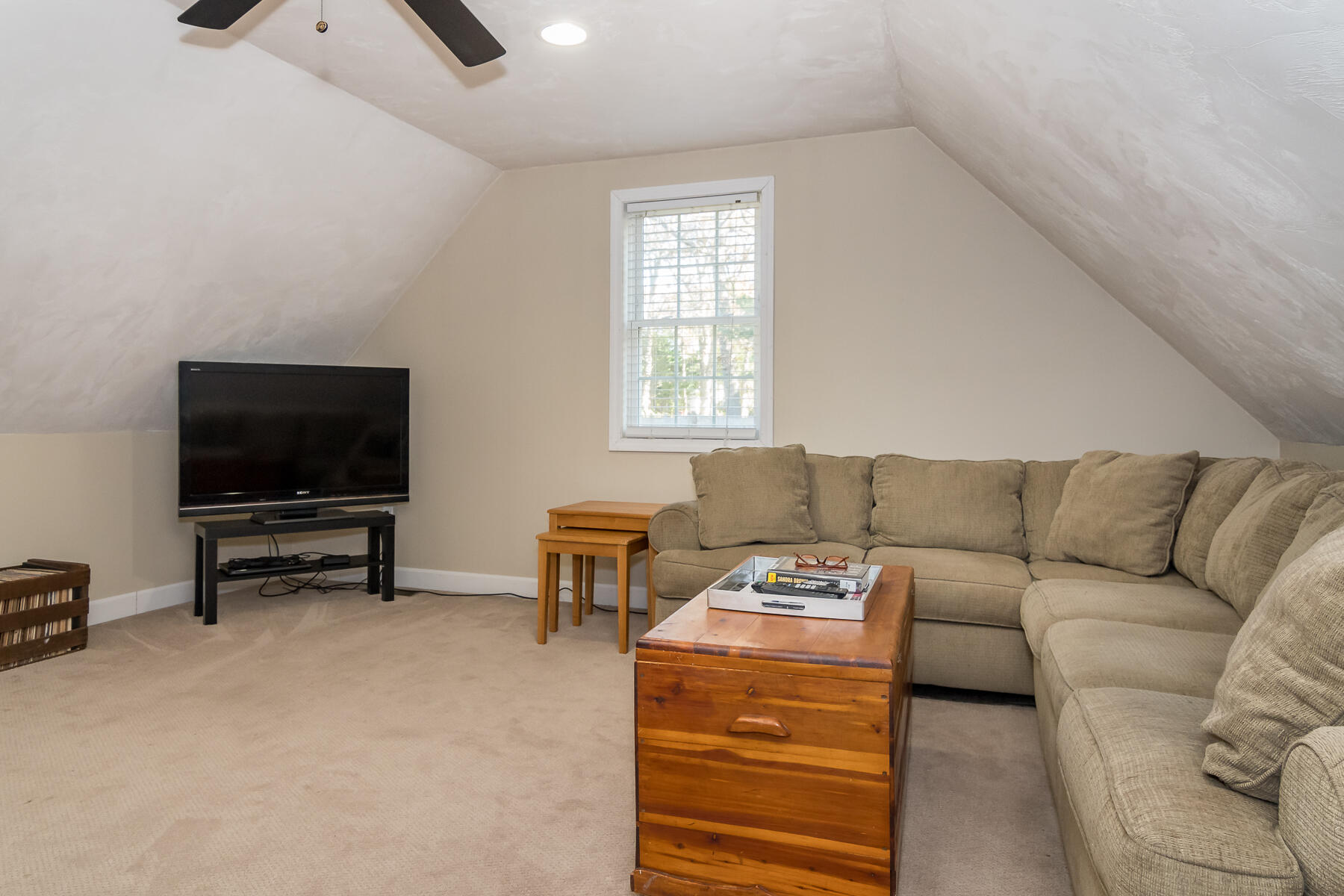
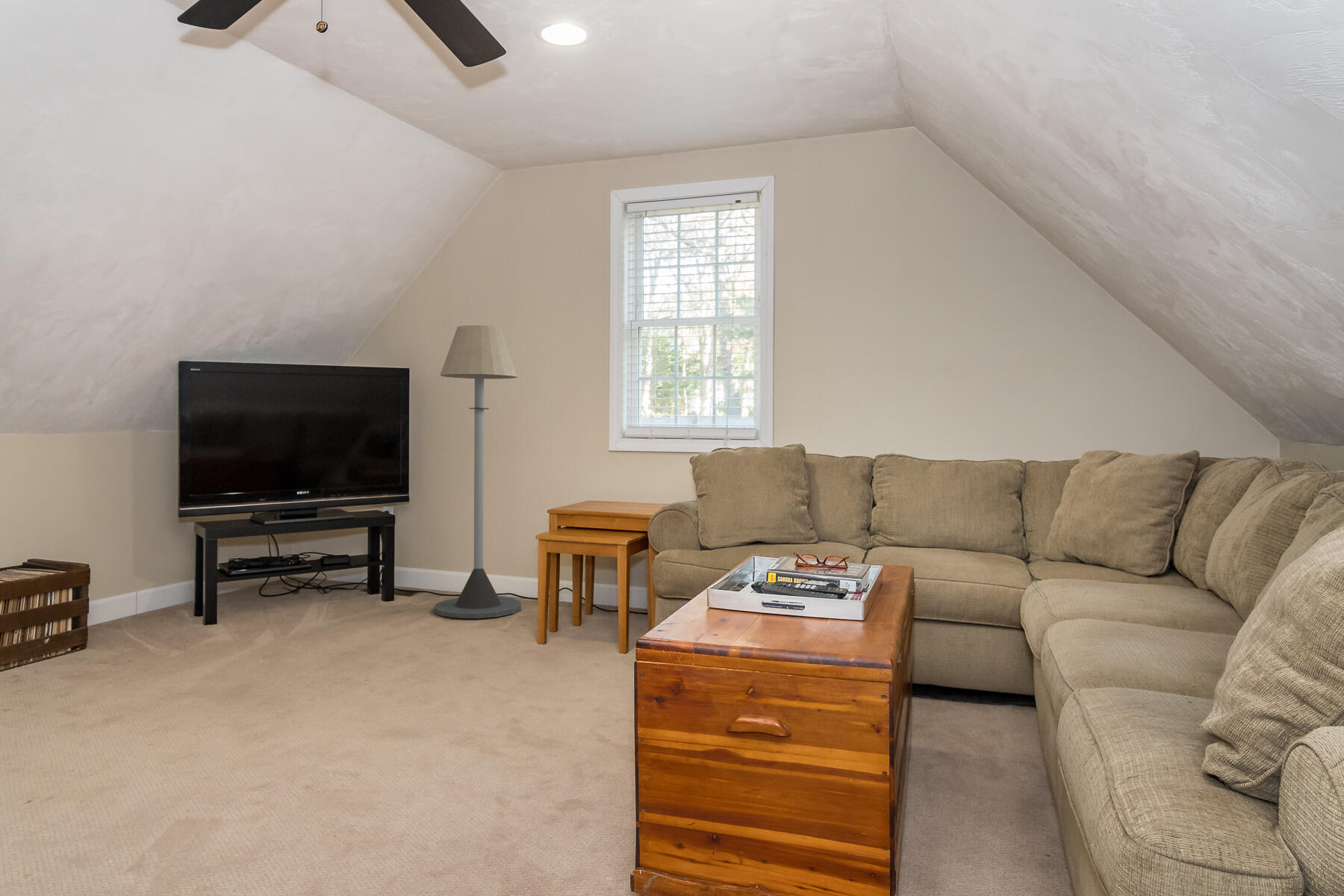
+ floor lamp [434,325,522,619]
